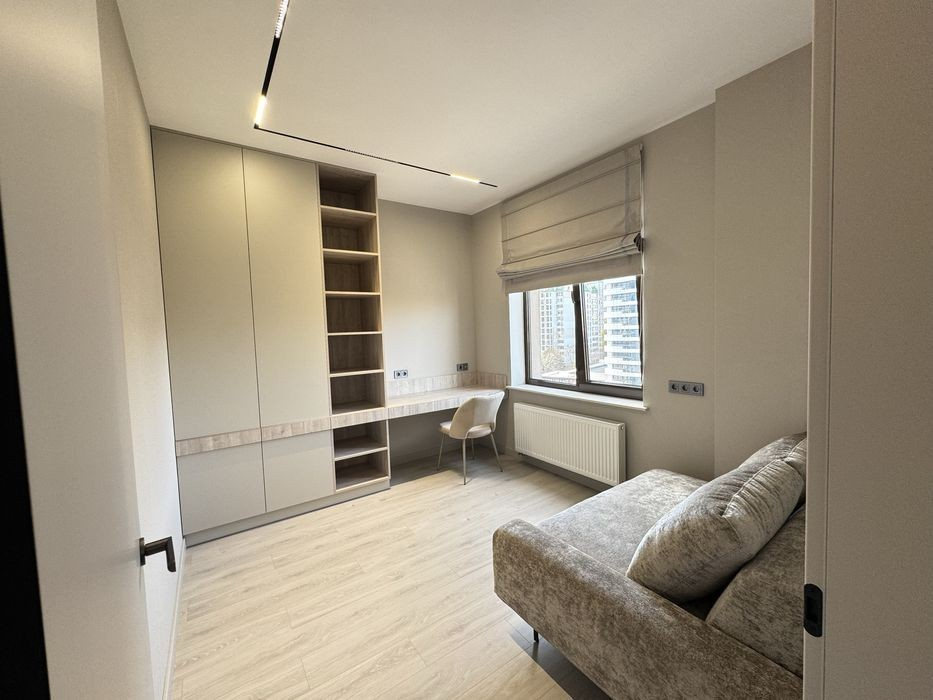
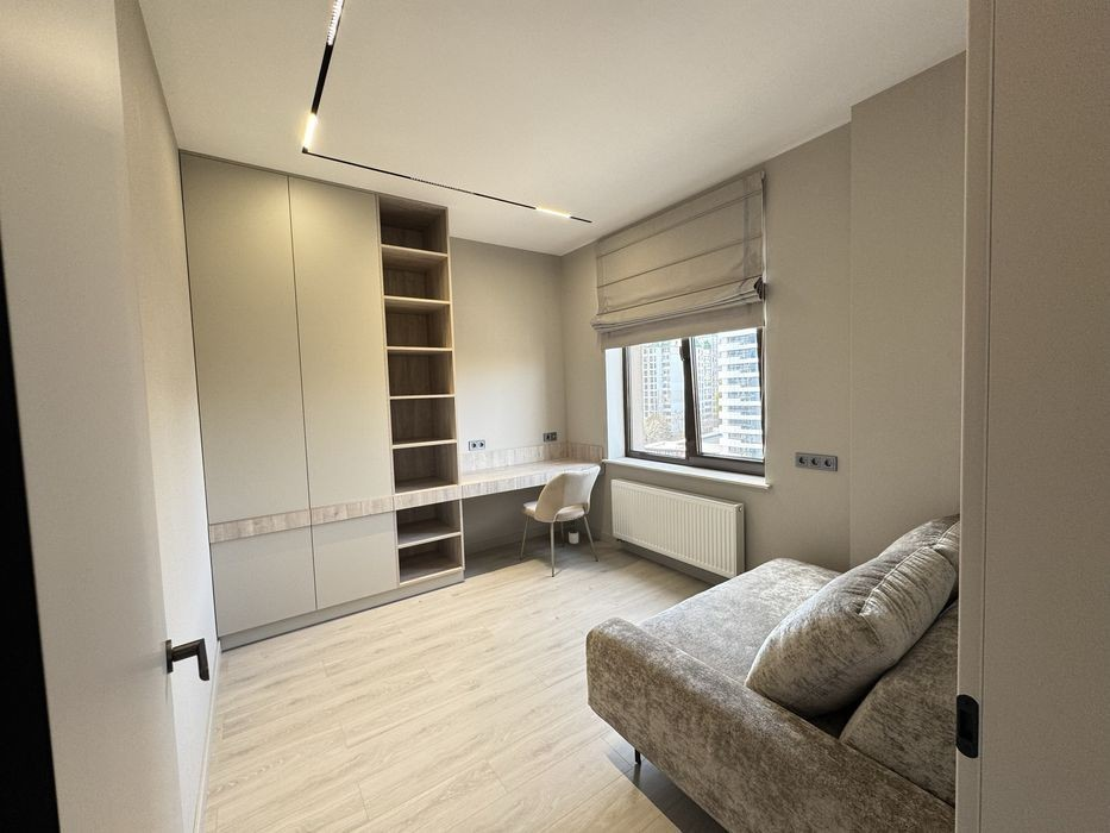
+ potted plant [563,516,585,545]
